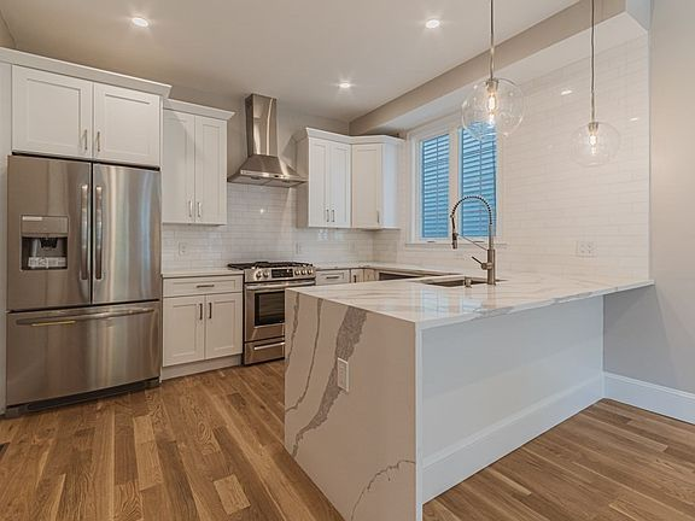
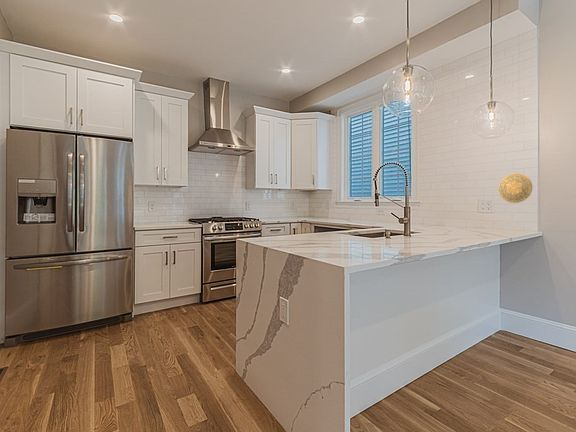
+ decorative plate [498,173,533,204]
